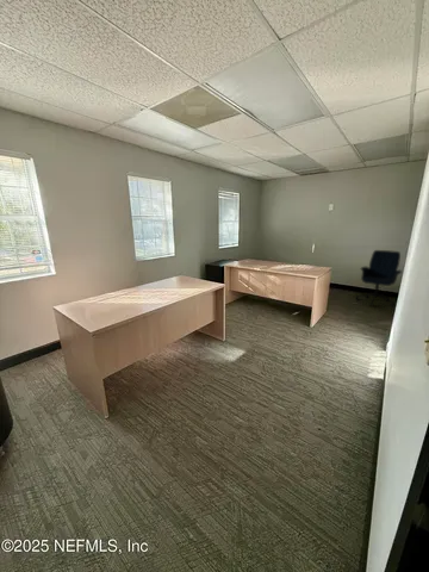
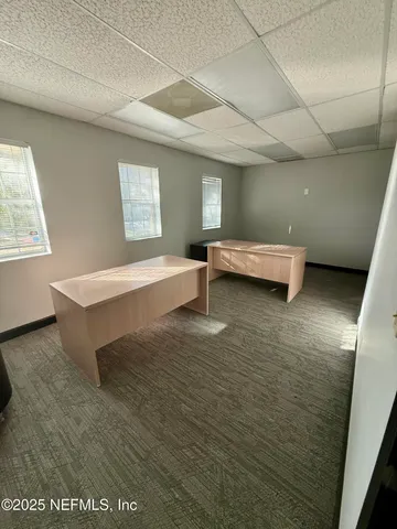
- office chair [354,249,403,309]
